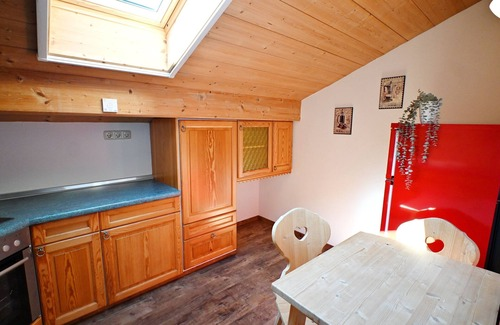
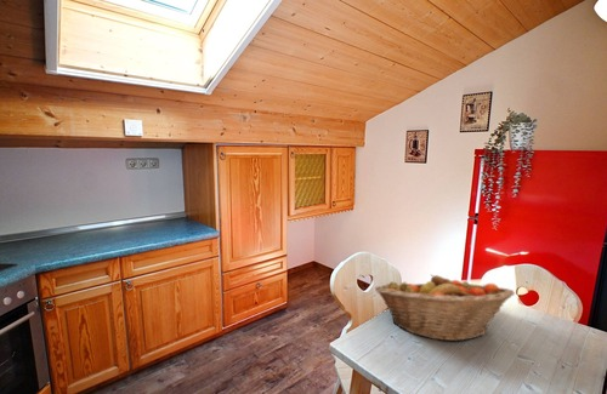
+ fruit basket [374,273,516,343]
